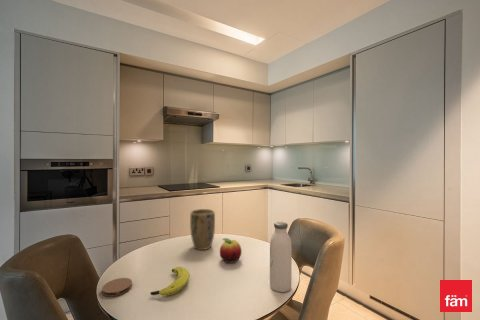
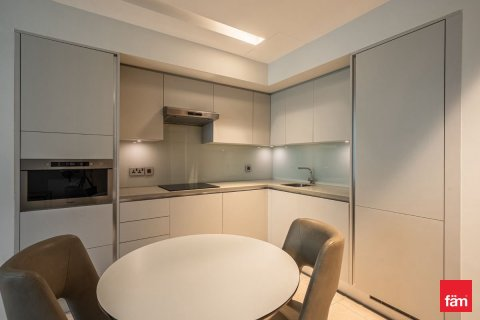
- coaster [101,277,133,298]
- plant pot [189,208,216,251]
- banana [150,266,191,297]
- fruit [219,237,243,264]
- water bottle [269,221,293,293]
